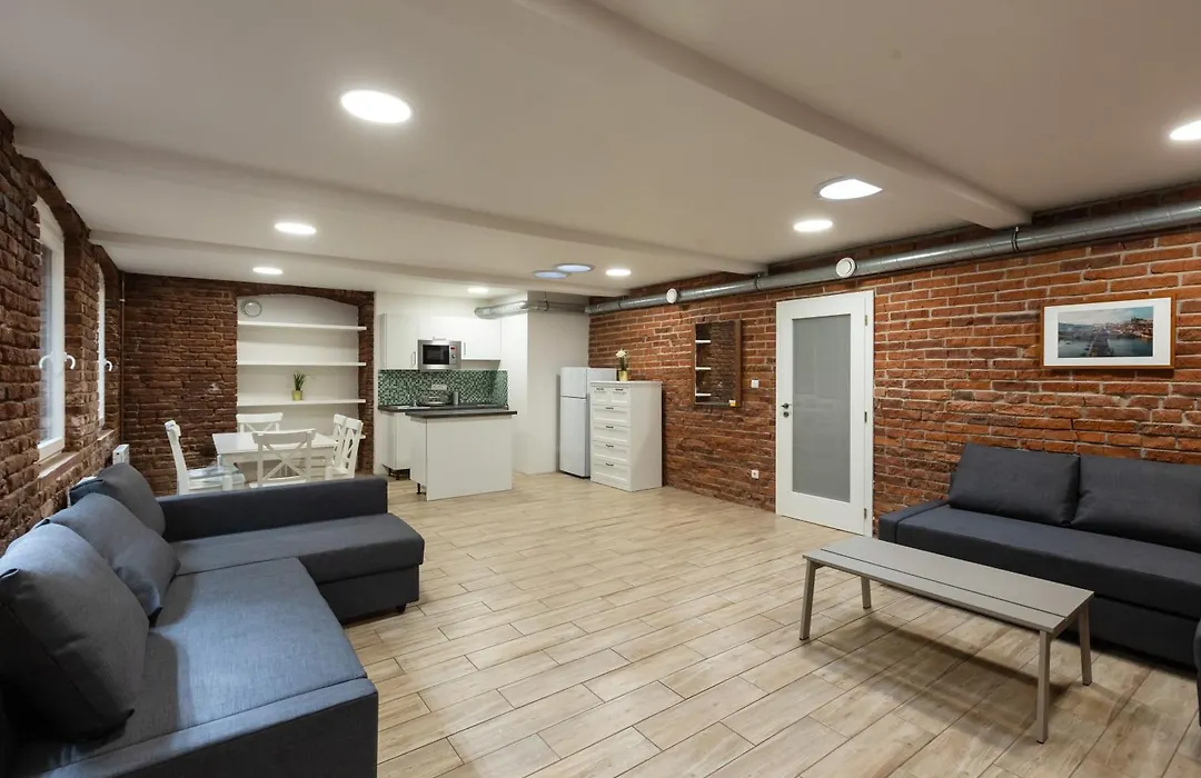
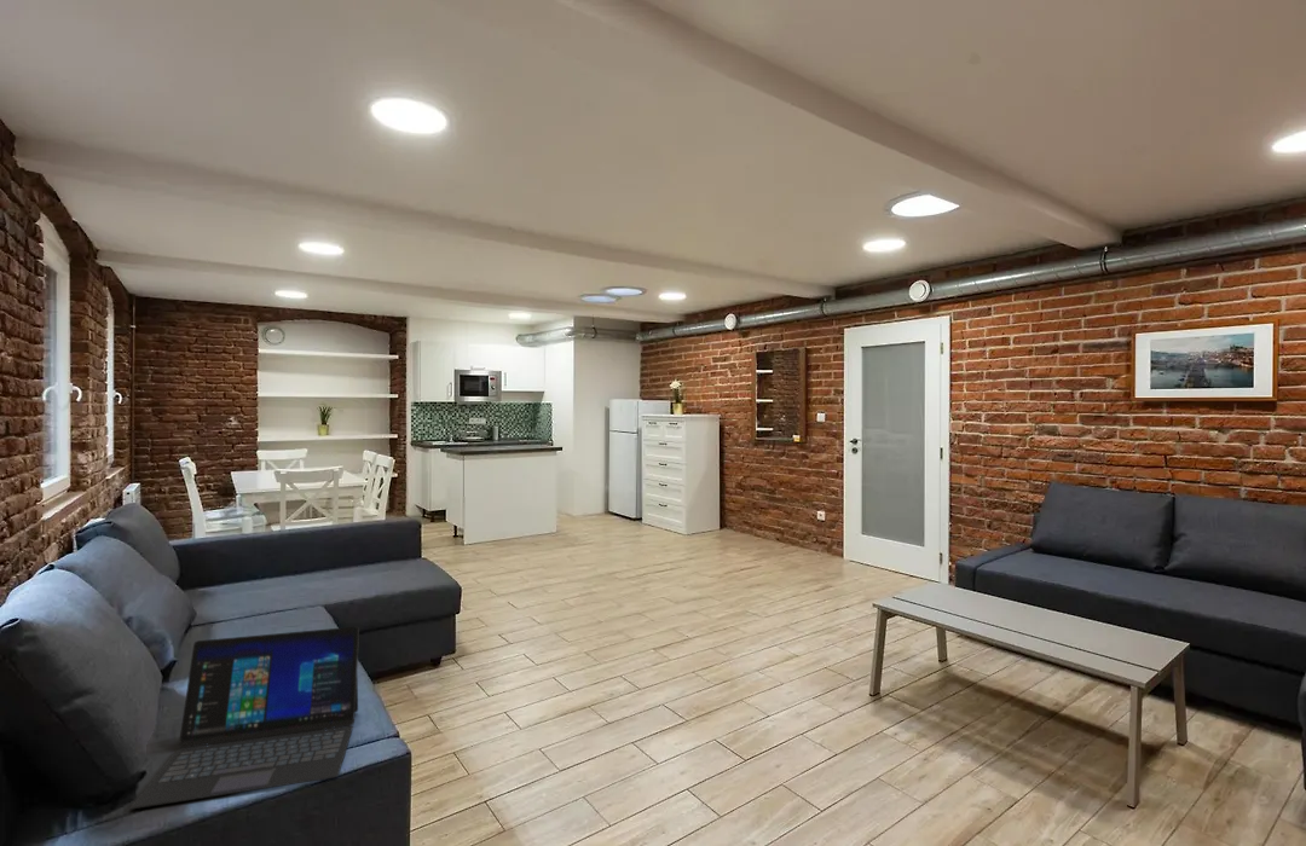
+ laptop [129,626,360,810]
